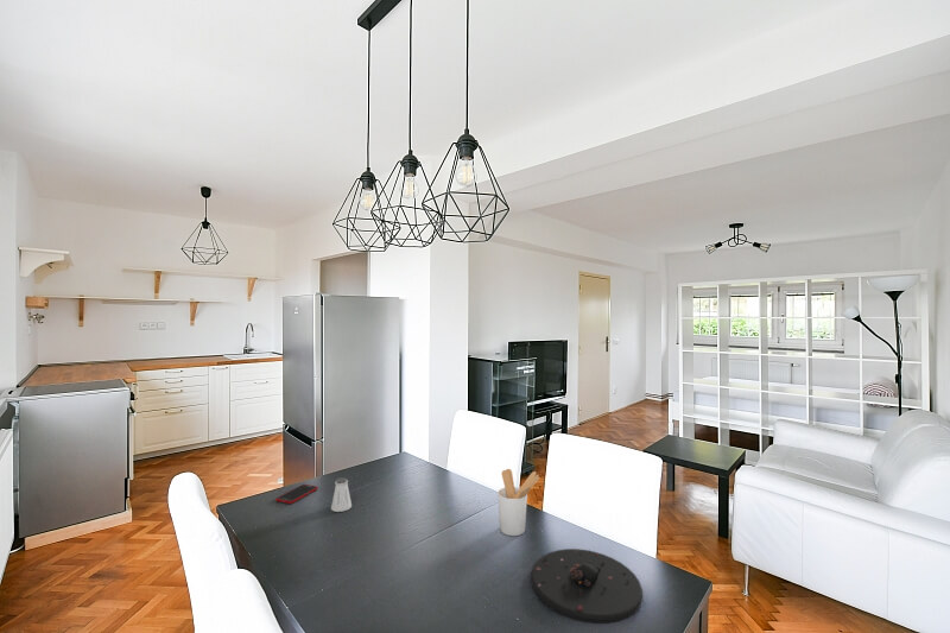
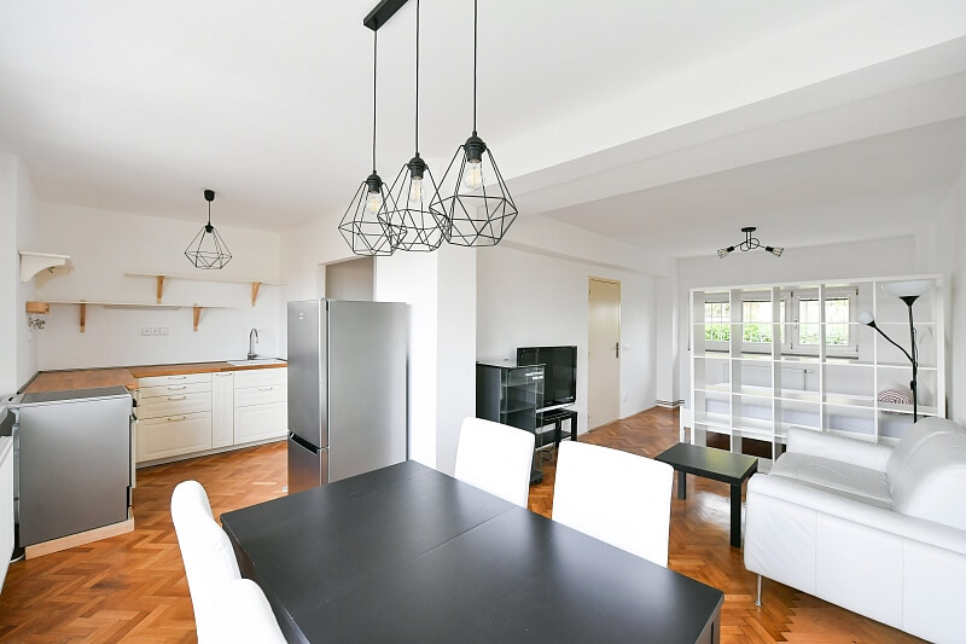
- saltshaker [330,477,353,513]
- plate [530,547,644,625]
- cell phone [276,483,318,505]
- utensil holder [496,468,540,537]
